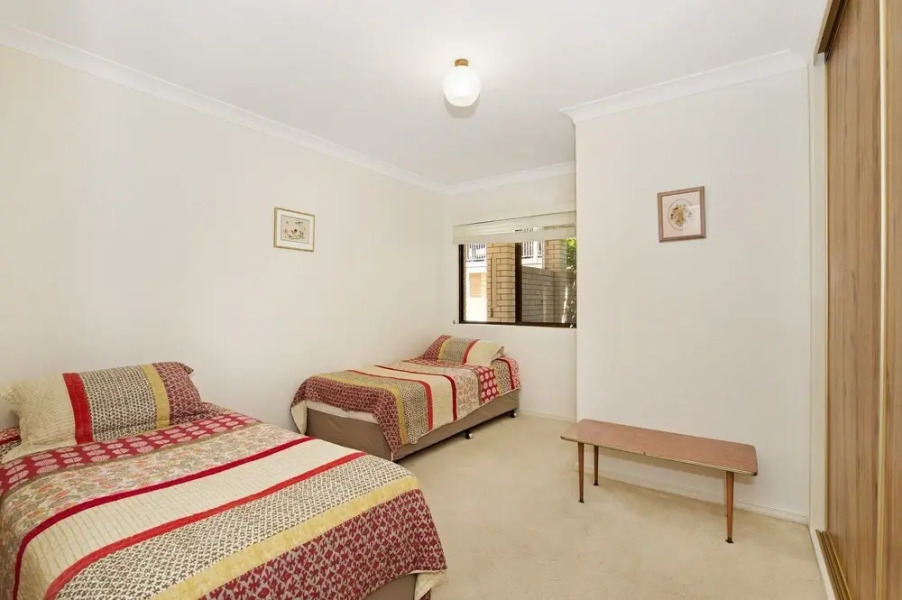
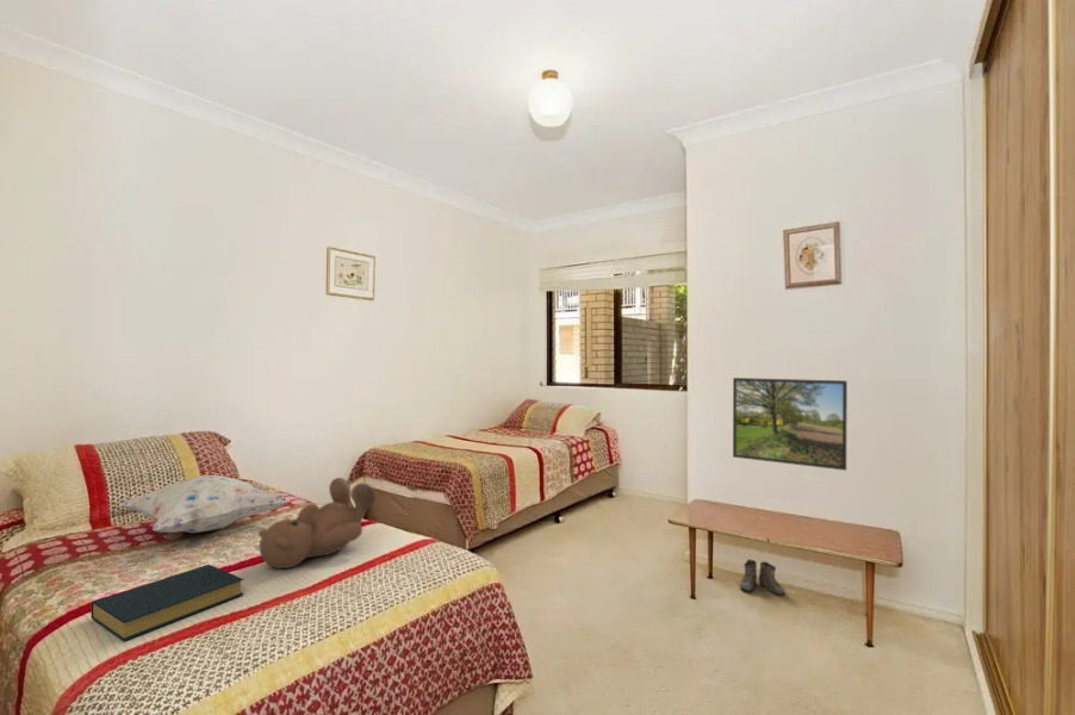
+ teddy bear [257,477,377,570]
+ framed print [732,377,849,472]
+ decorative pillow [118,474,291,534]
+ hardback book [89,564,244,642]
+ boots [737,559,785,597]
